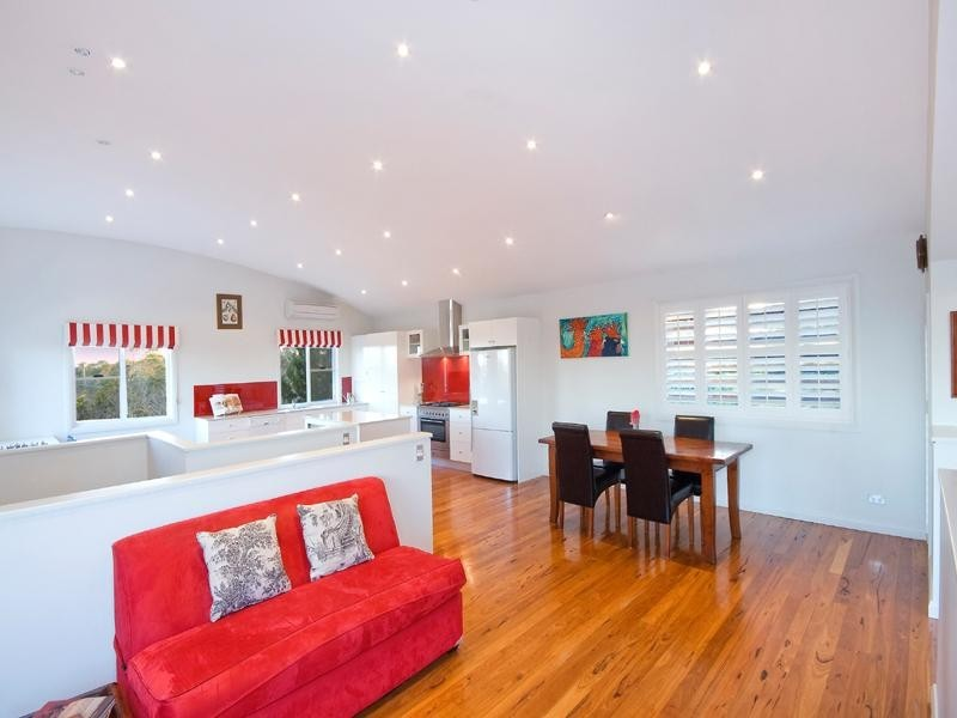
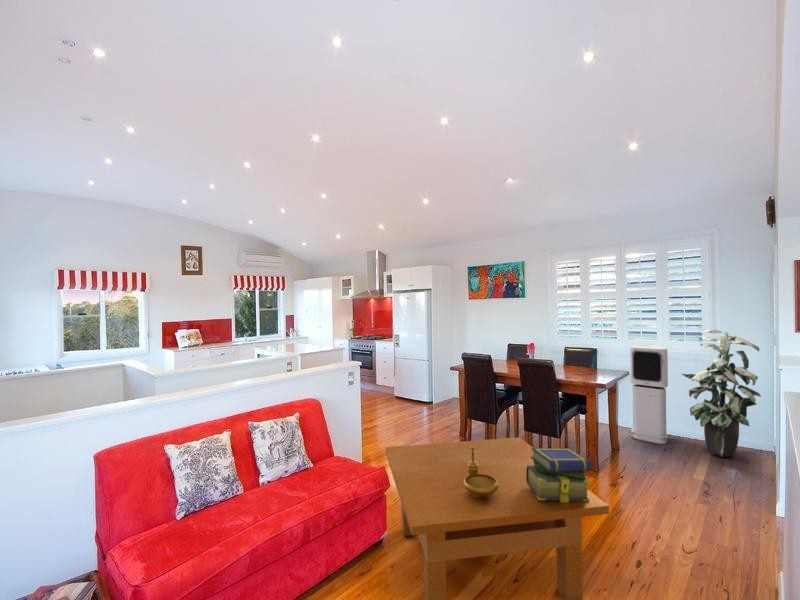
+ decorative bowl [463,446,499,497]
+ table [385,436,610,600]
+ stack of books [526,447,592,503]
+ indoor plant [680,328,762,458]
+ air purifier [629,343,669,445]
